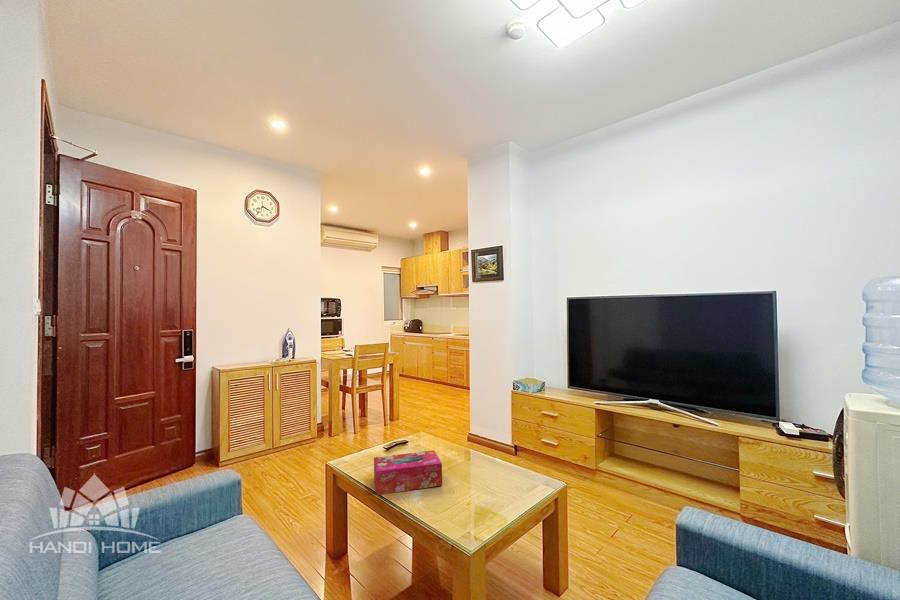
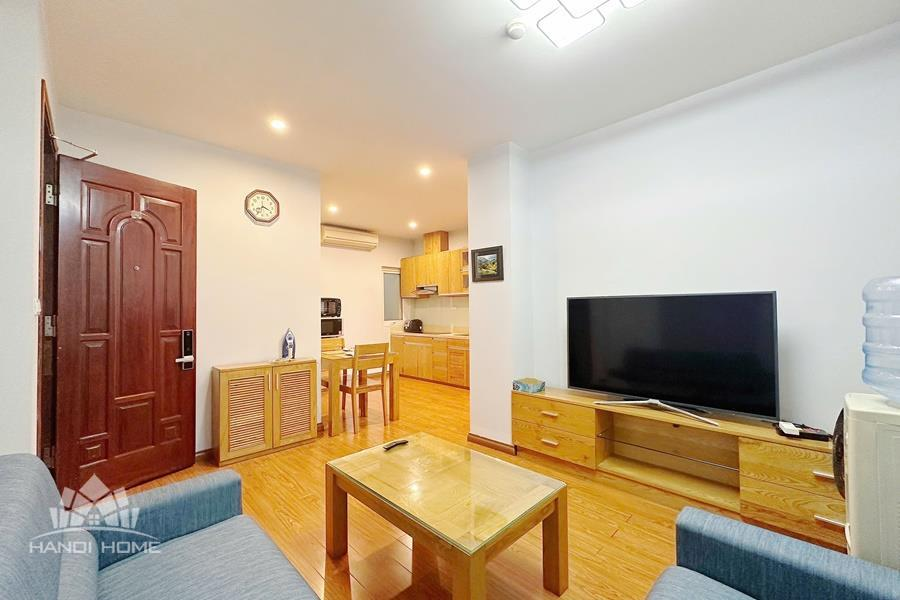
- tissue box [373,449,443,496]
